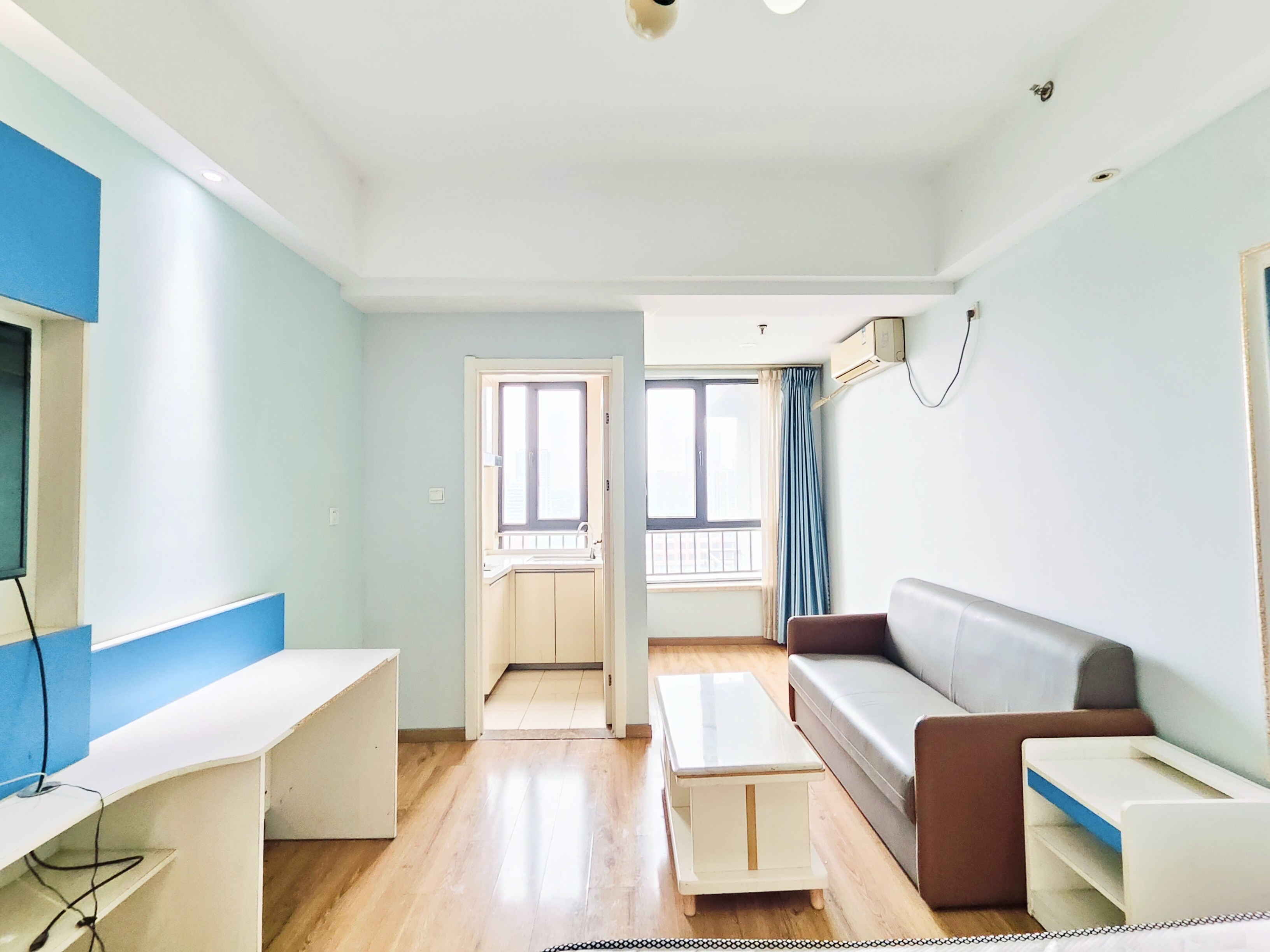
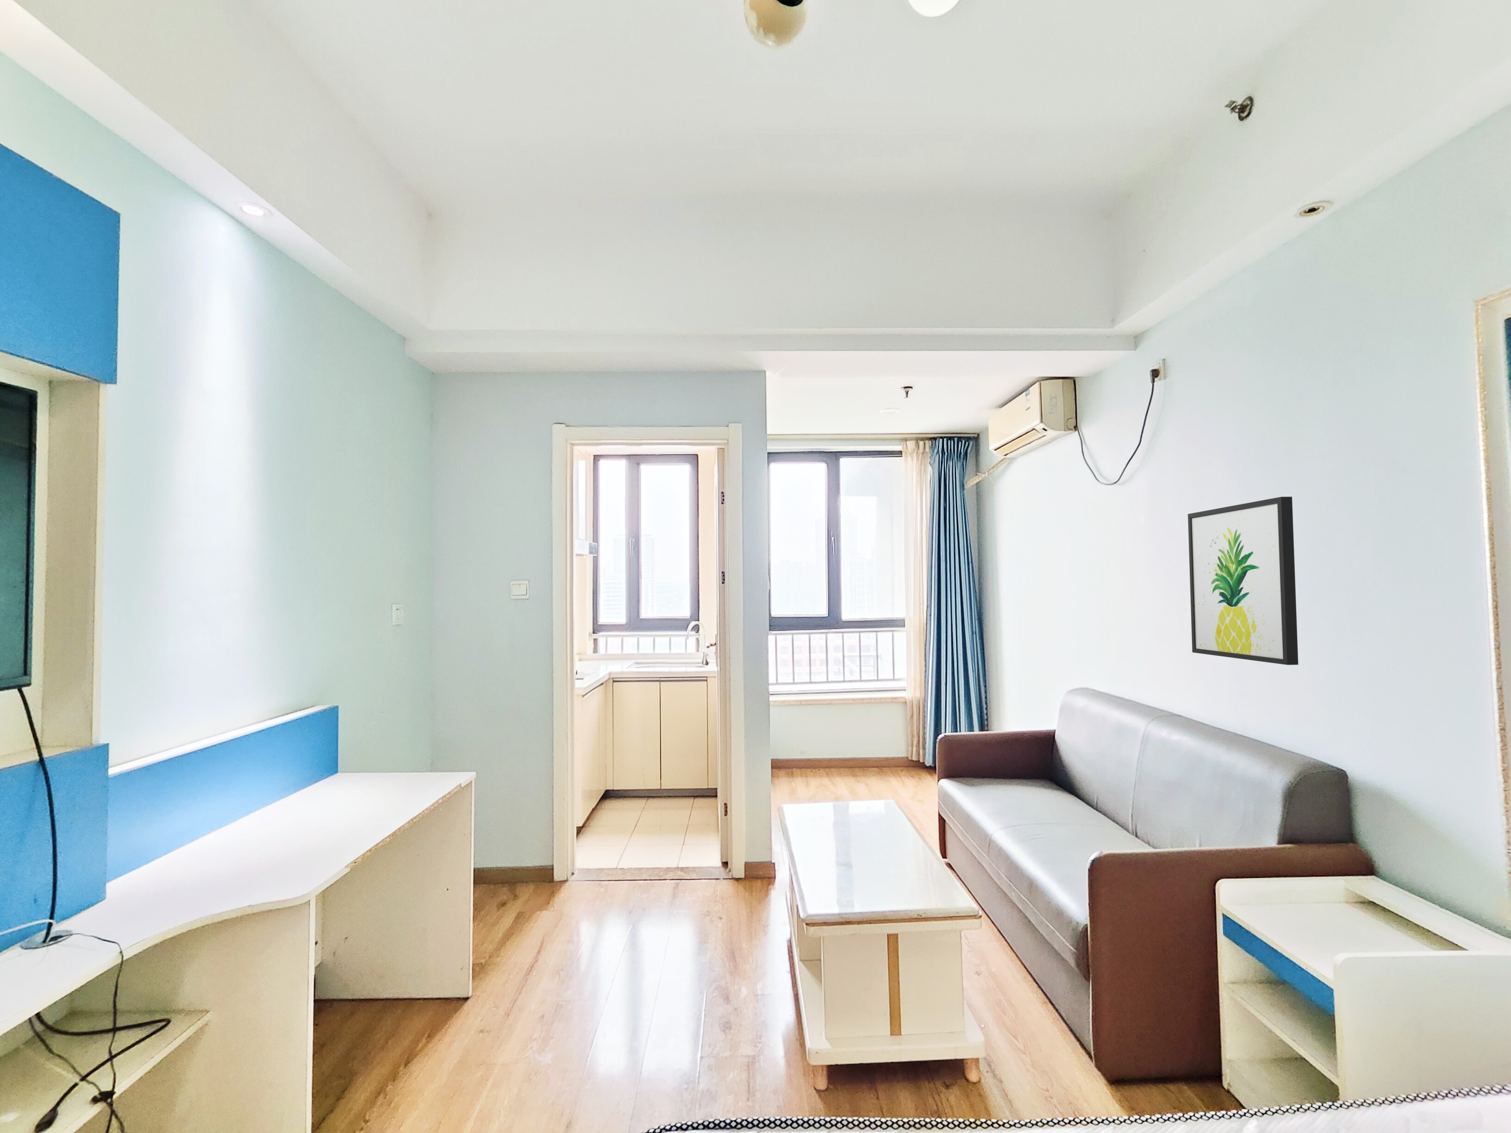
+ wall art [1187,496,1298,665]
